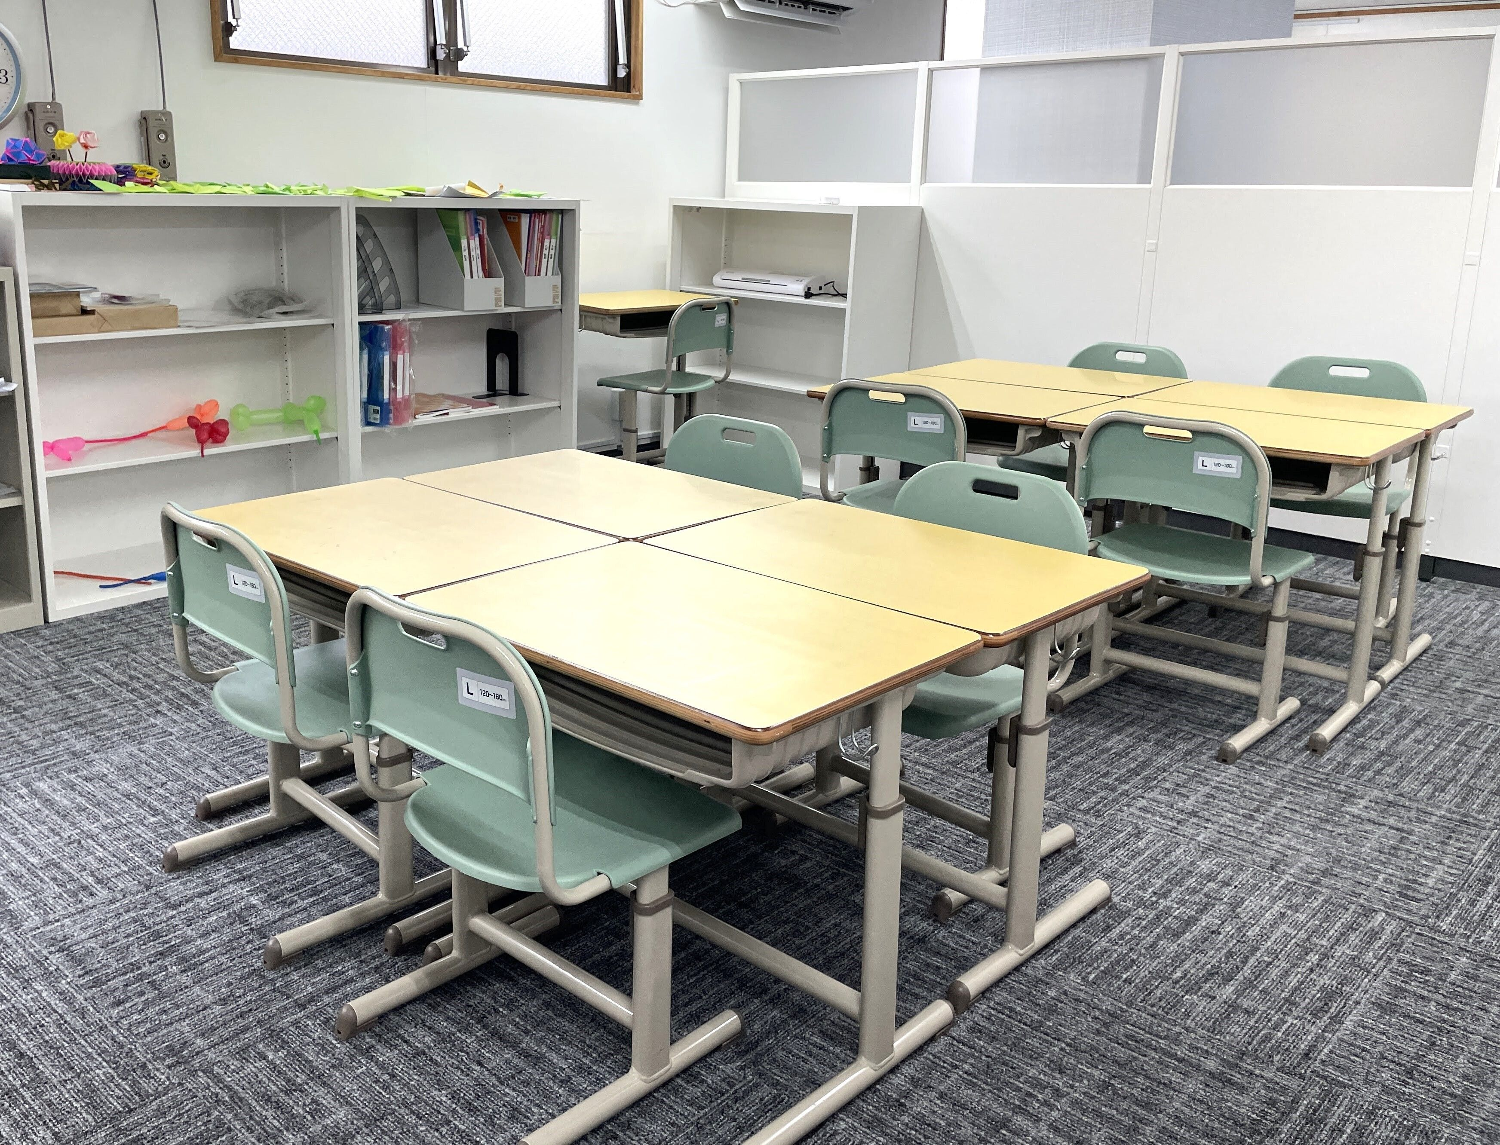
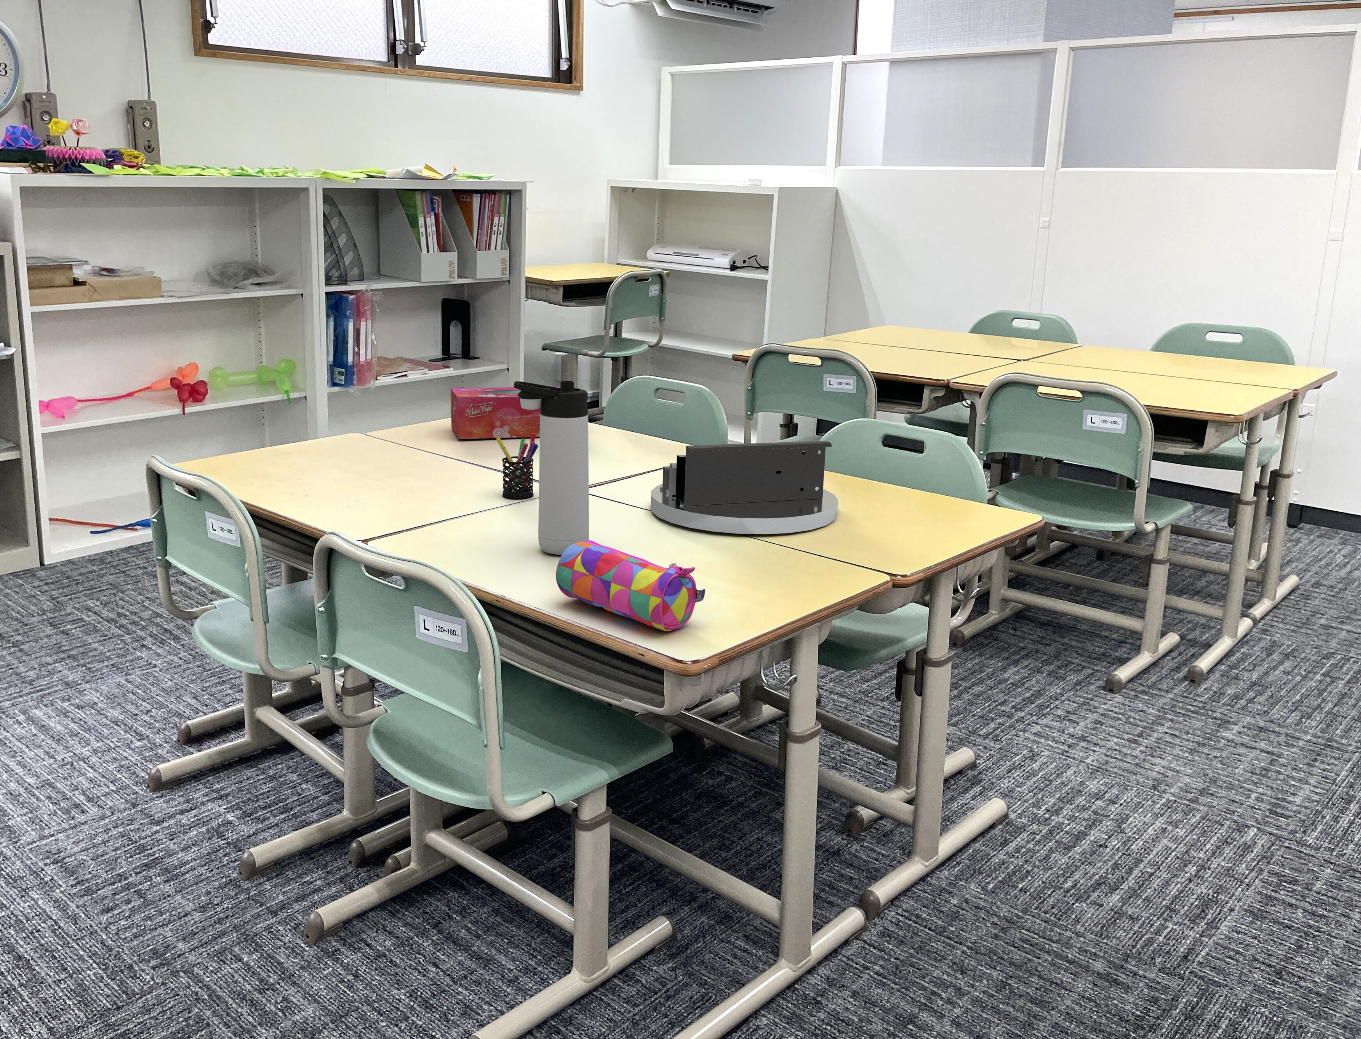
+ pen holder [496,433,539,499]
+ desk organizer [650,440,838,535]
+ pencil case [556,540,706,632]
+ tissue box [450,386,561,440]
+ thermos bottle [513,381,589,556]
